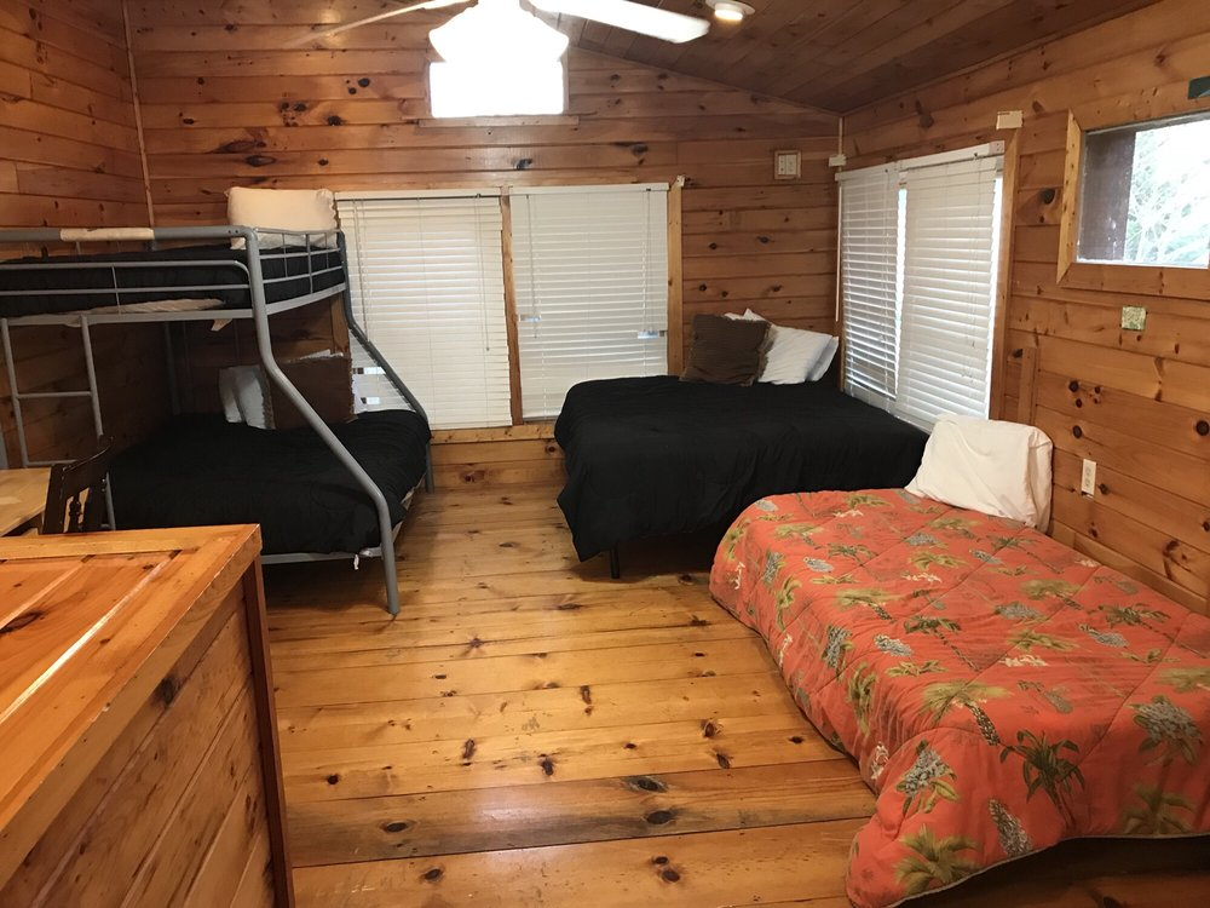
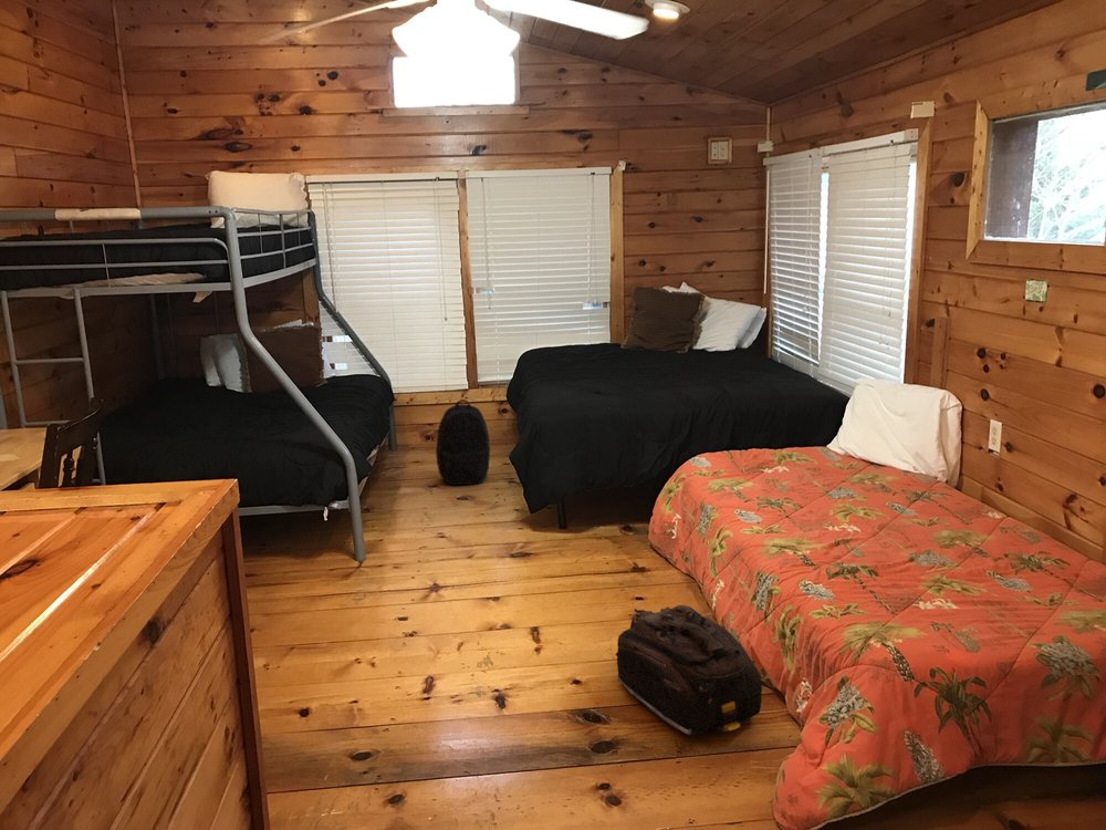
+ backpack [435,398,491,486]
+ duffel bag [615,604,763,738]
